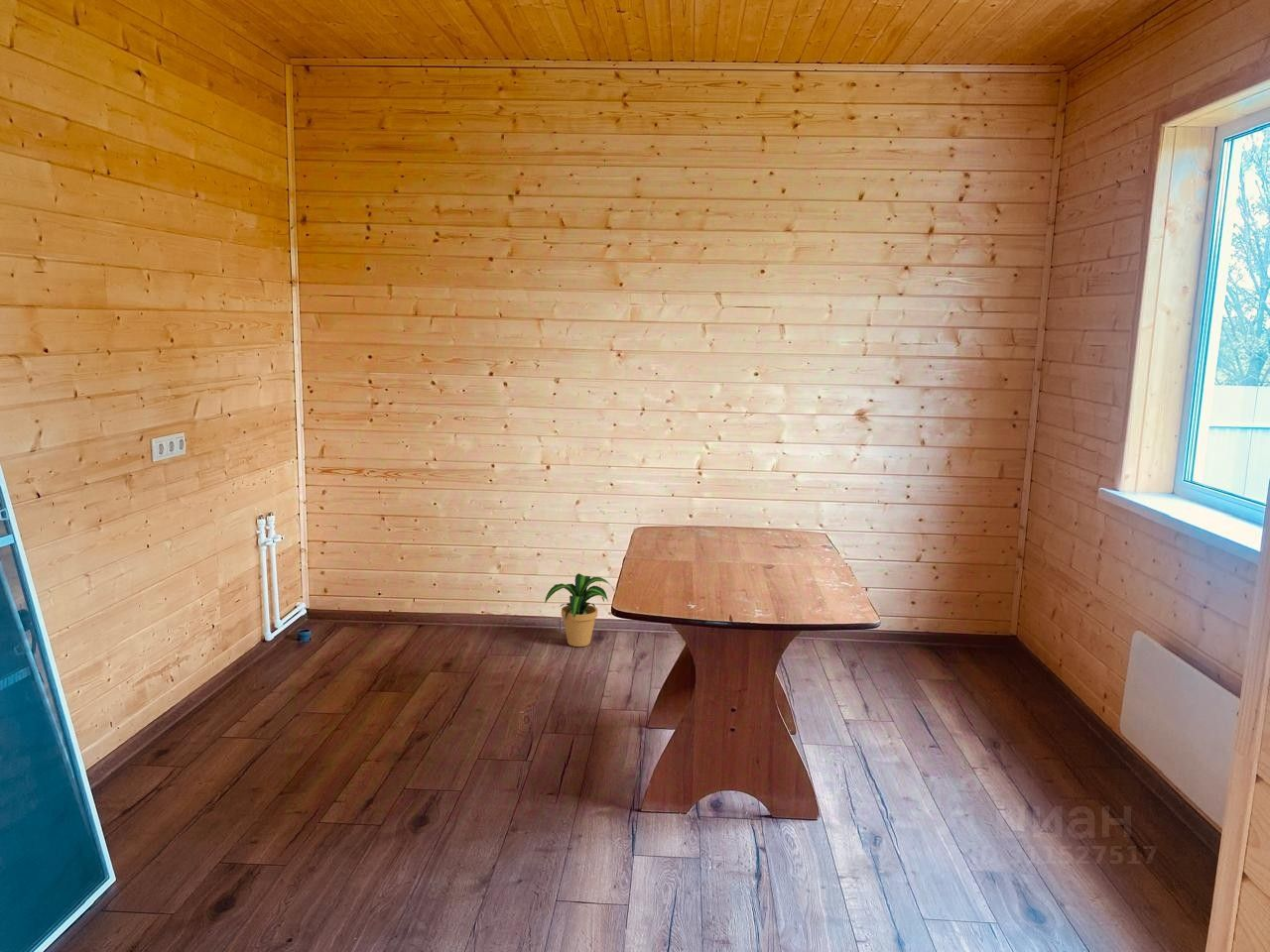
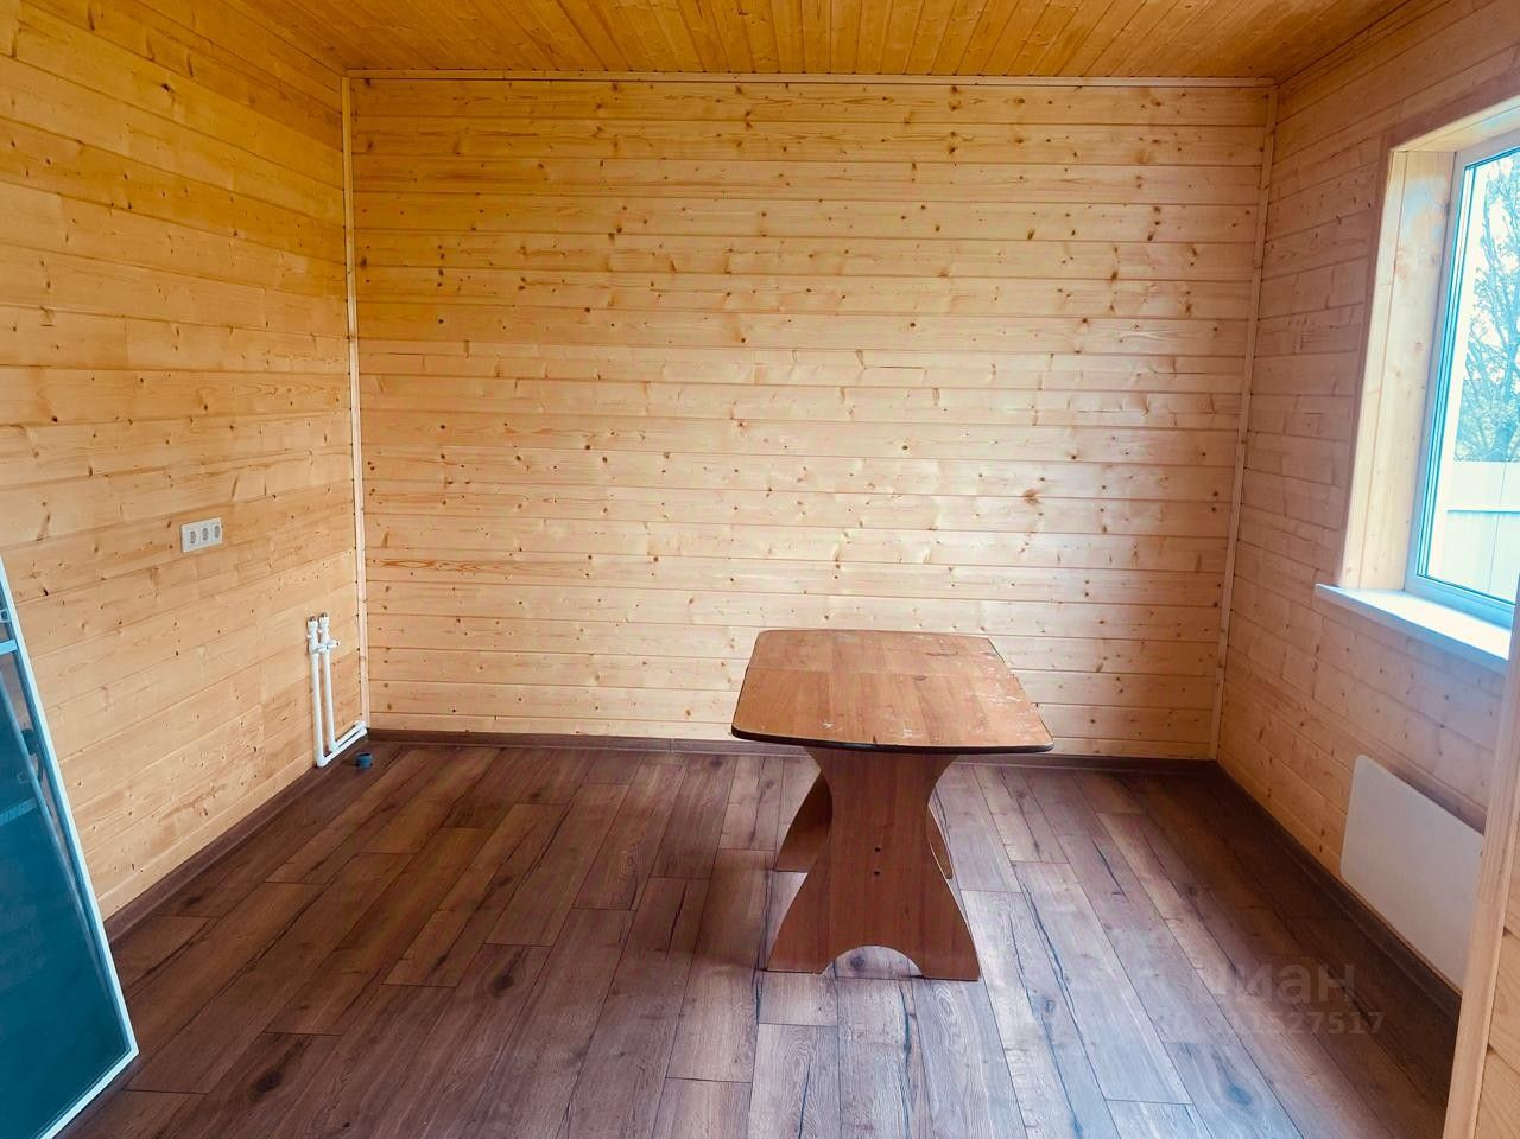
- potted plant [544,572,615,648]
